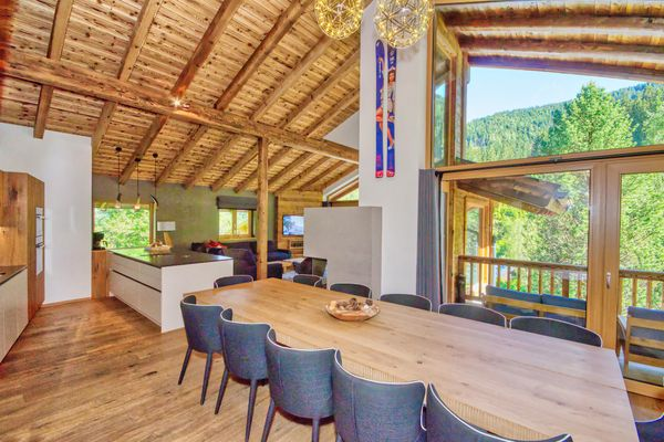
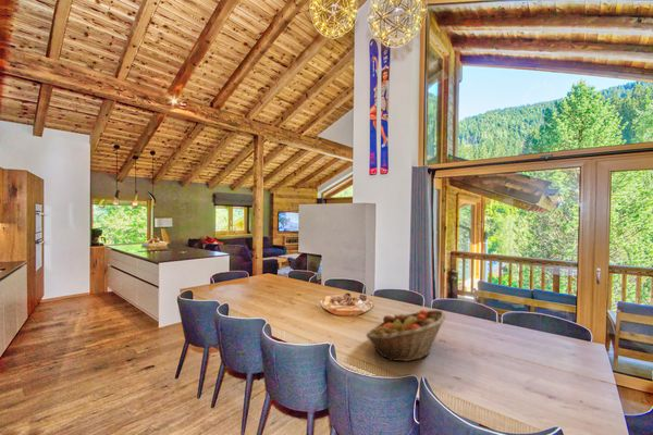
+ fruit basket [366,309,447,362]
